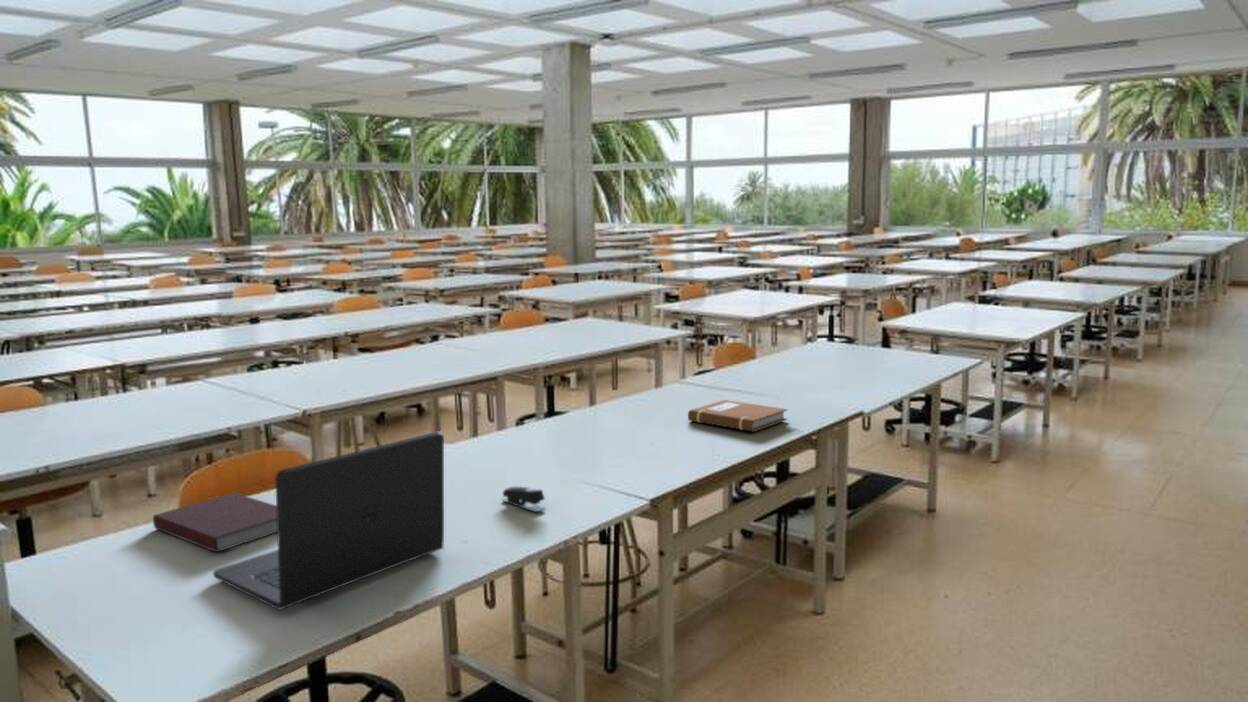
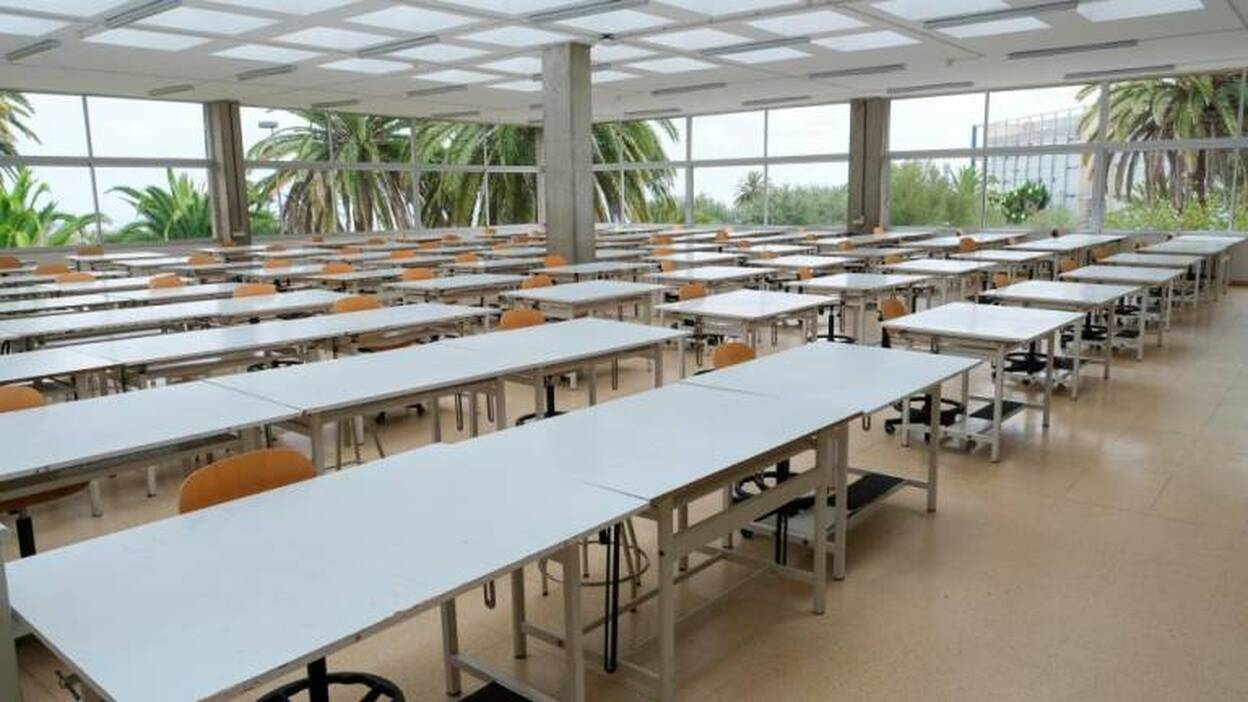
- notebook [152,492,277,553]
- laptop [212,430,445,611]
- stapler [501,485,547,513]
- notebook [687,399,788,433]
